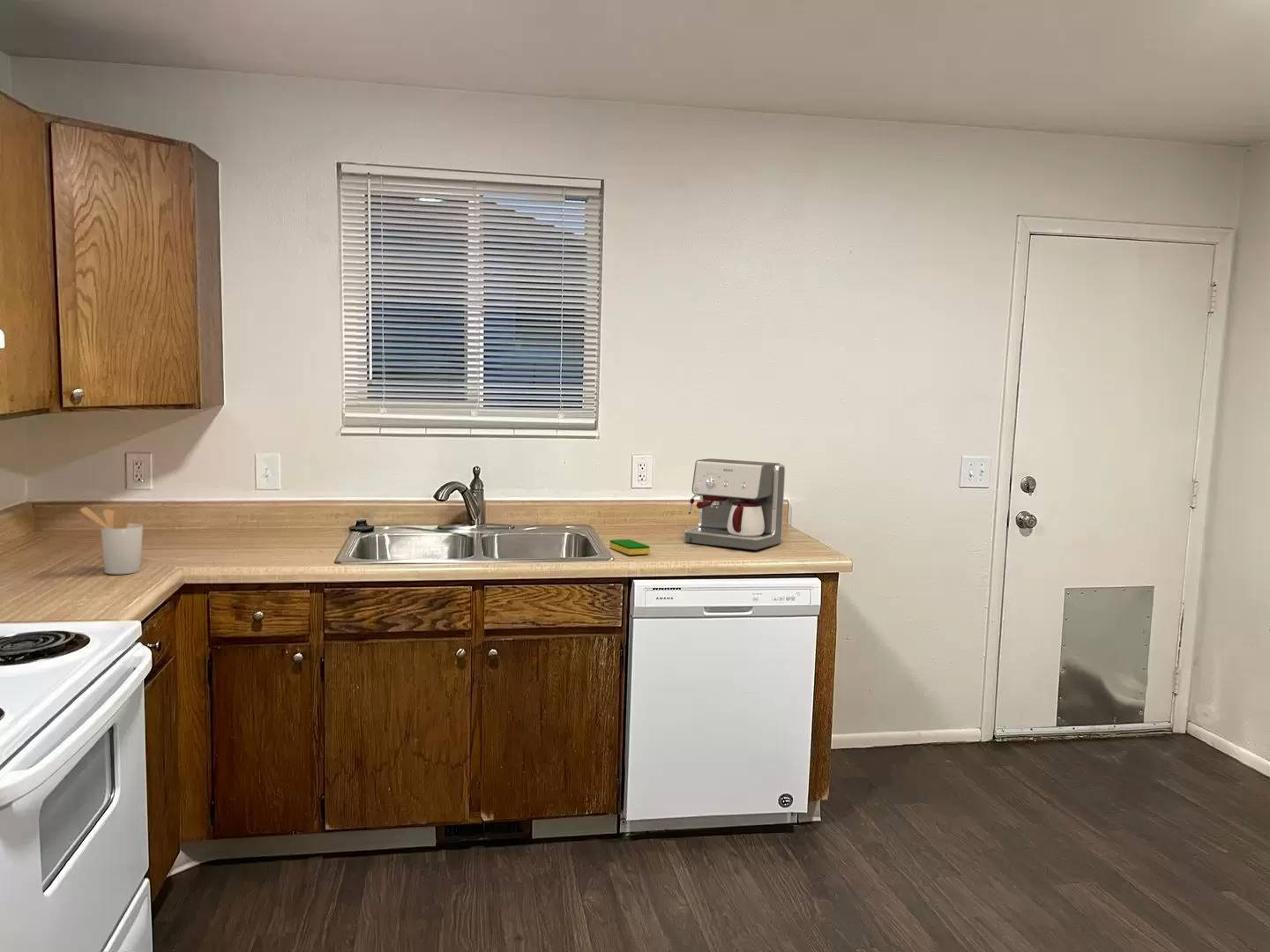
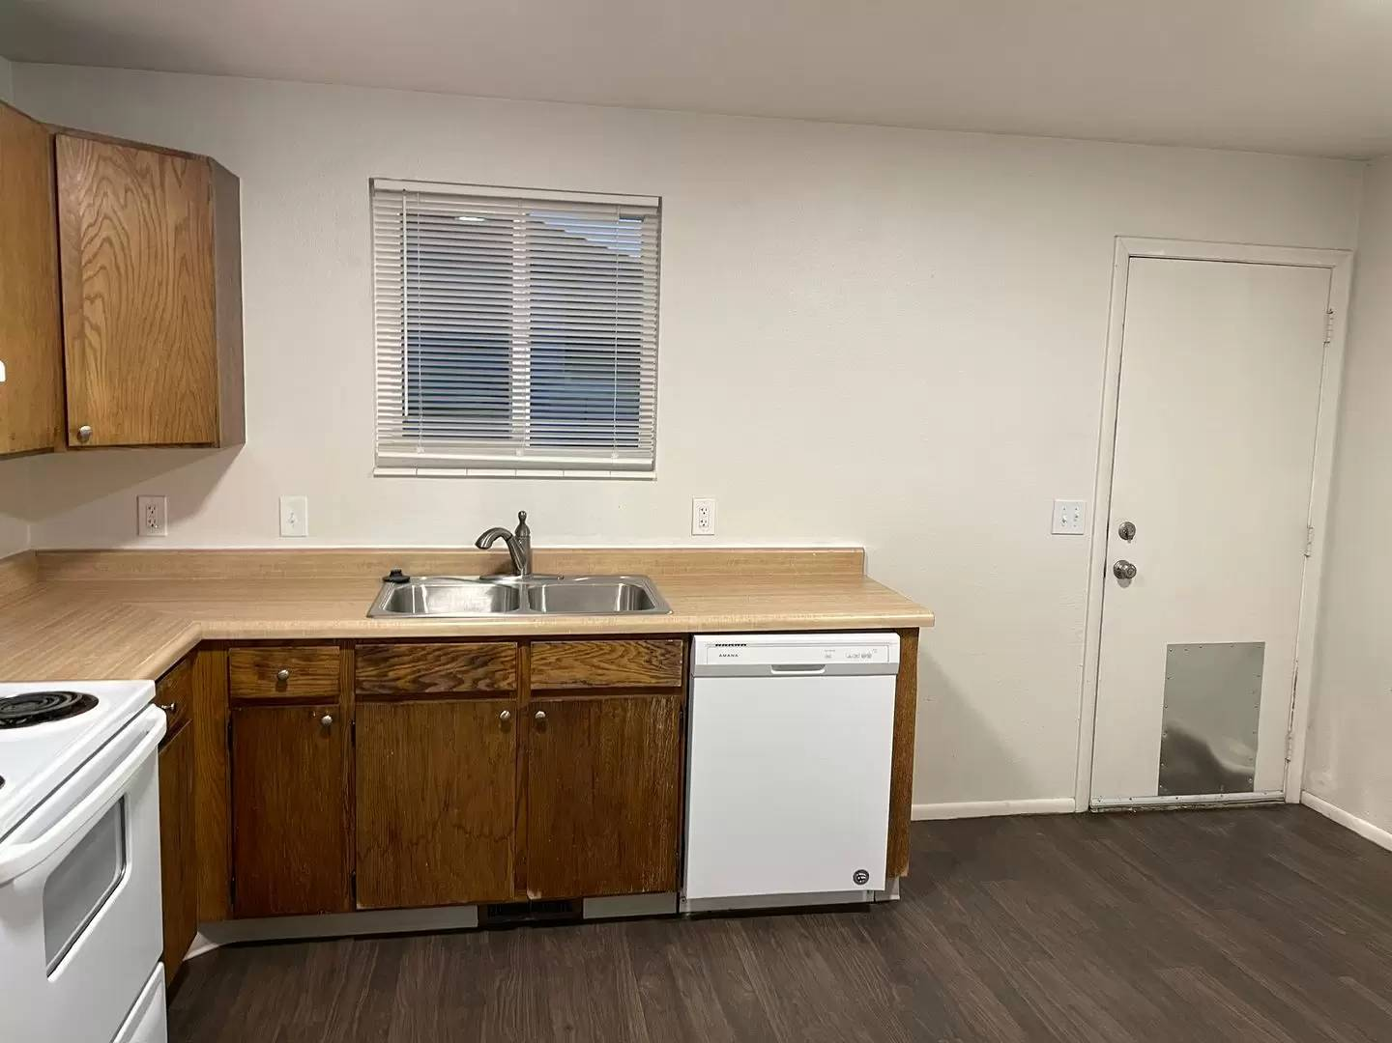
- utensil holder [78,505,144,576]
- coffee maker [684,457,786,551]
- dish sponge [609,539,651,556]
